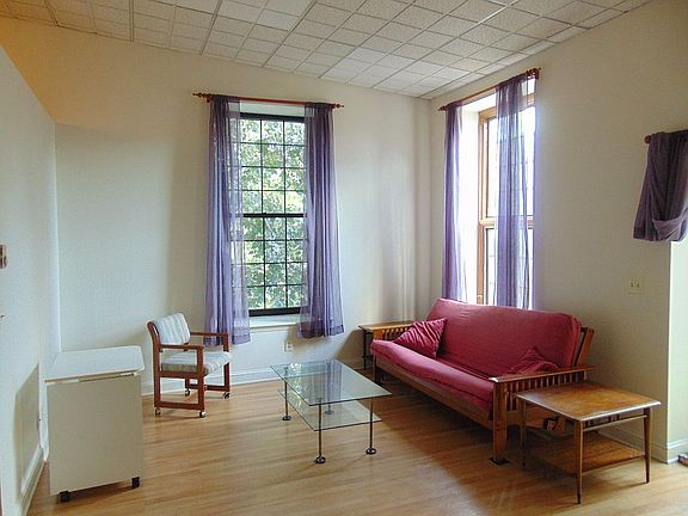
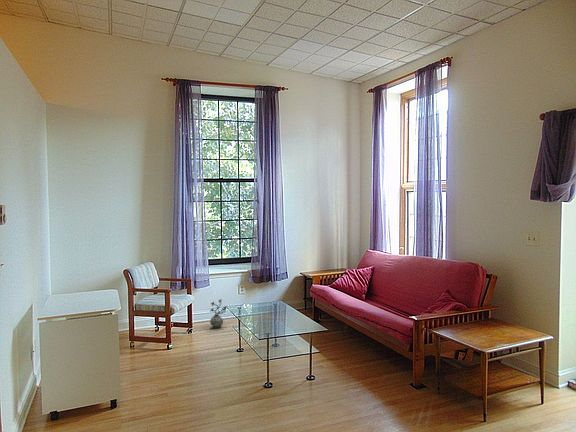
+ potted plant [209,299,227,329]
